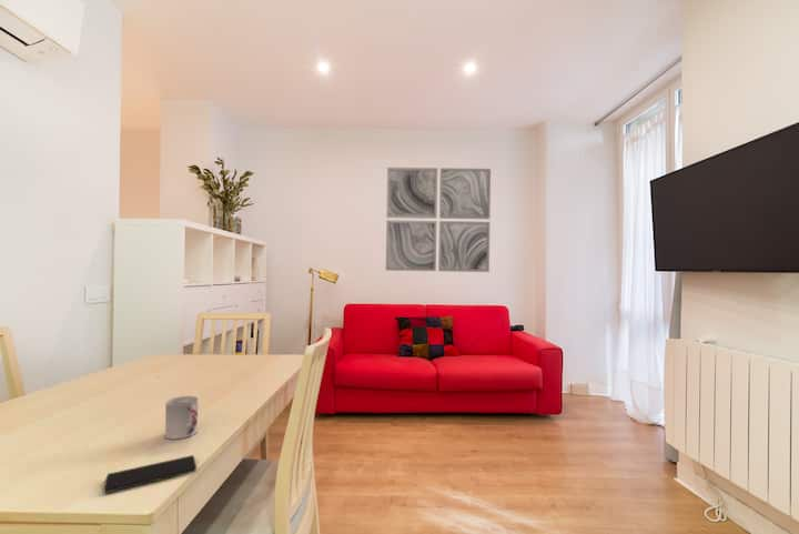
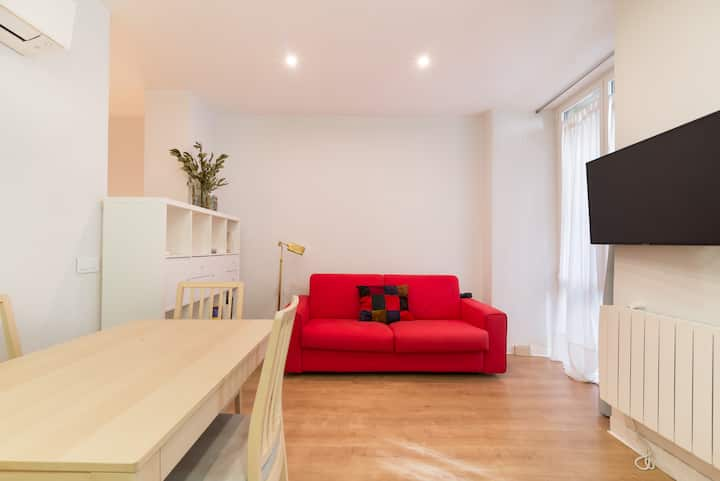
- wall art [385,167,492,273]
- cup [164,395,199,441]
- smartphone [103,454,198,494]
